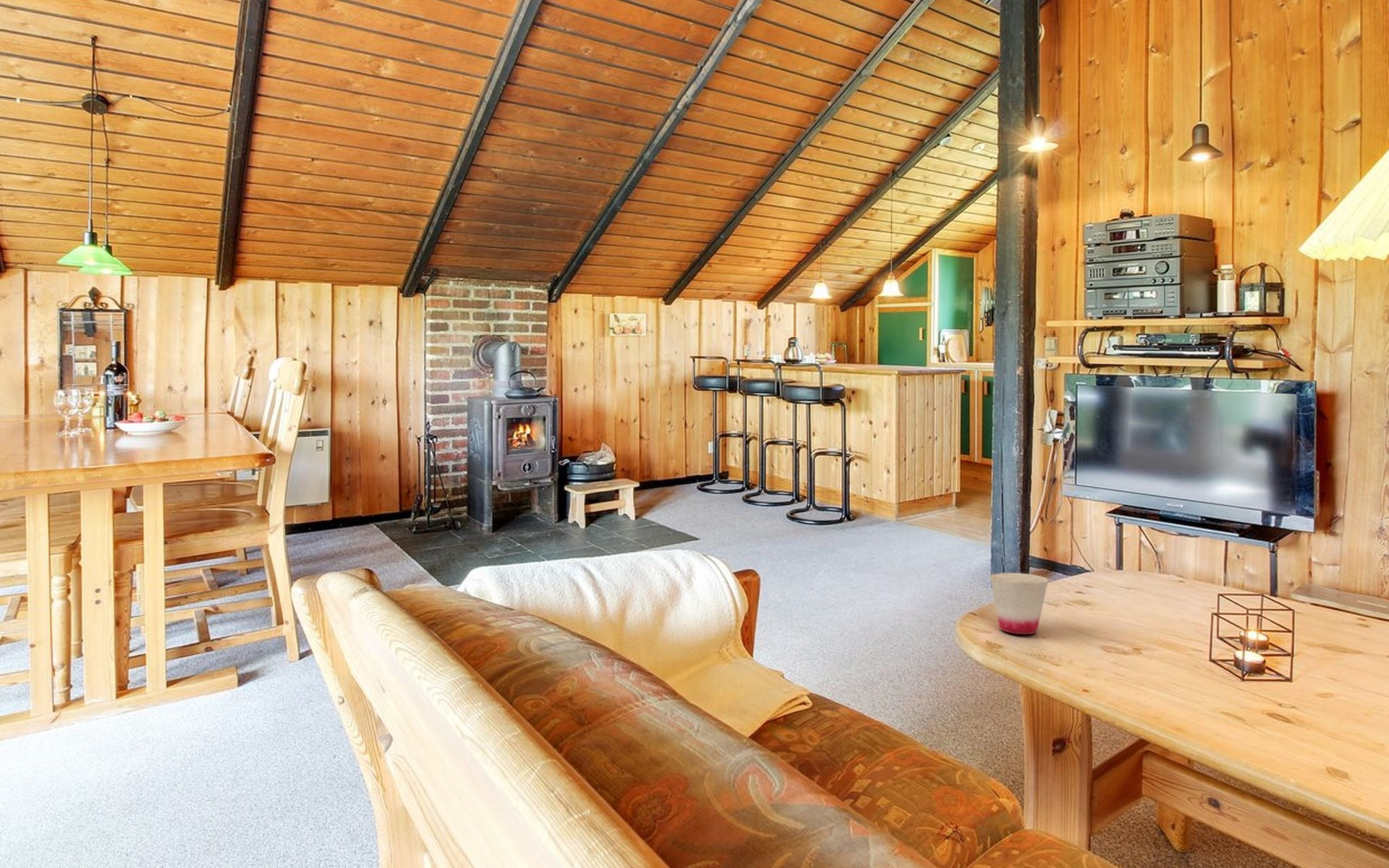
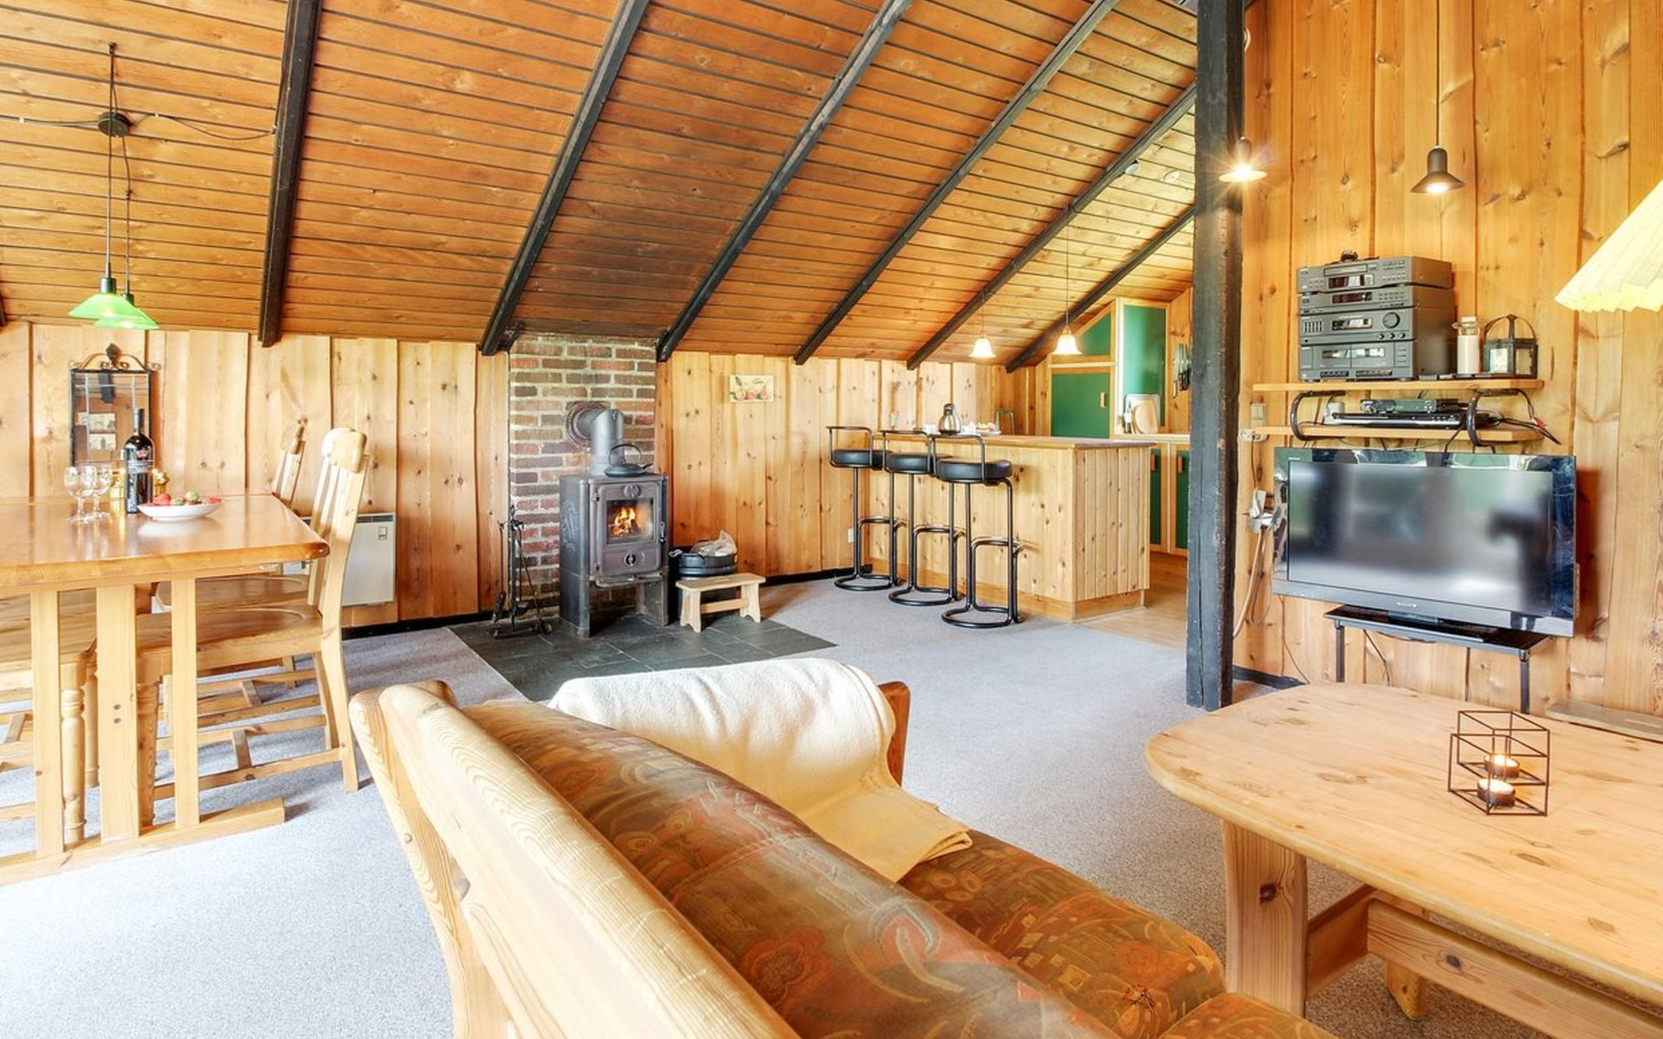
- cup [989,572,1049,635]
